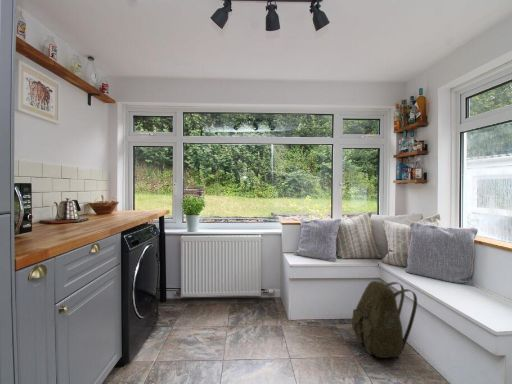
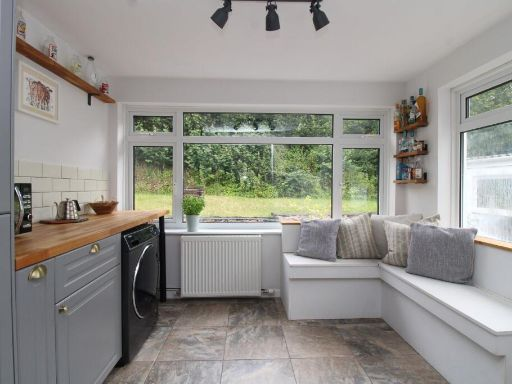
- backpack [351,280,418,359]
